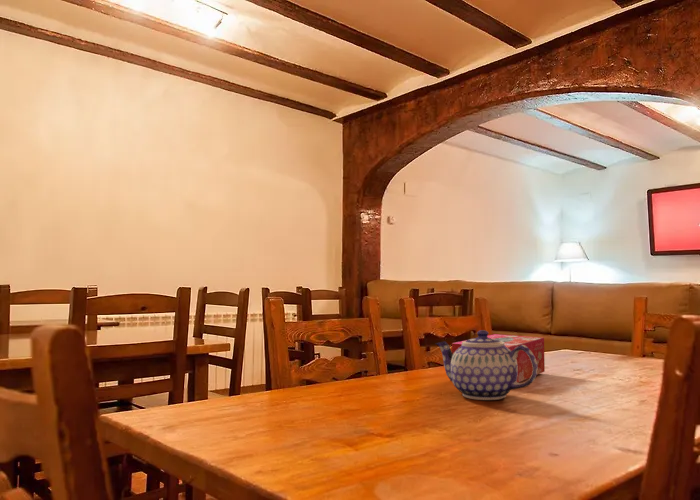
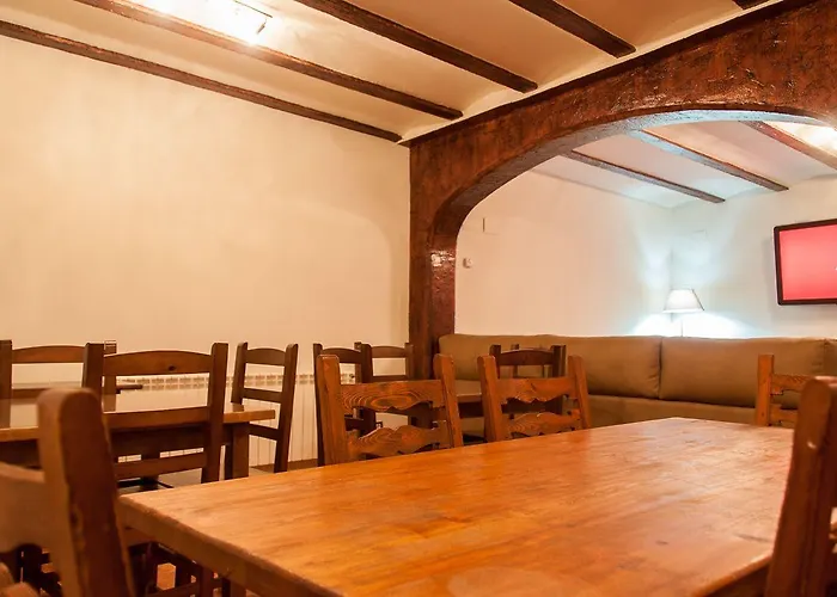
- tissue box [451,333,546,383]
- teapot [434,329,538,401]
